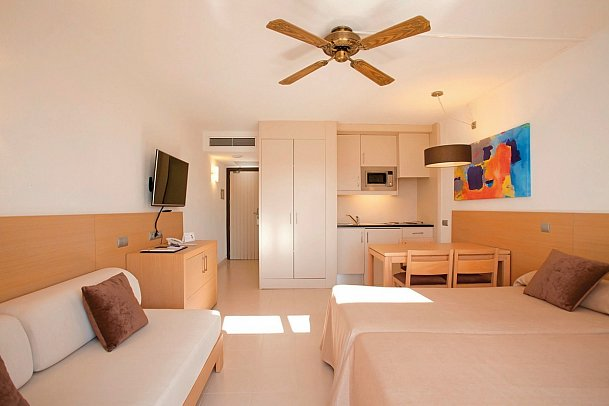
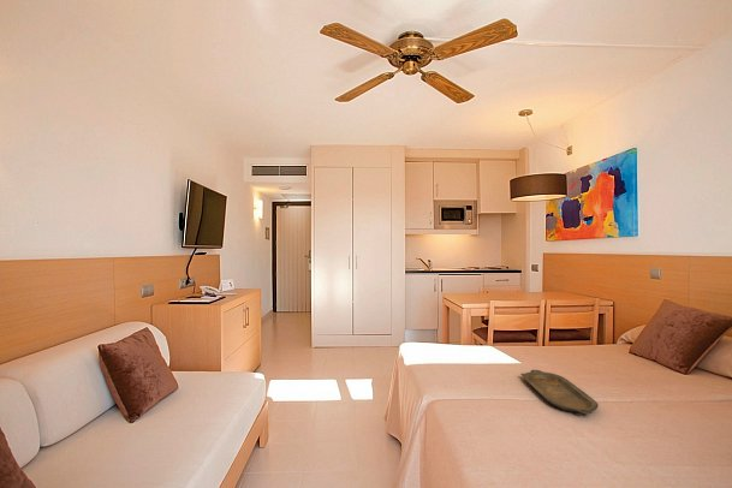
+ serving tray [519,369,600,415]
